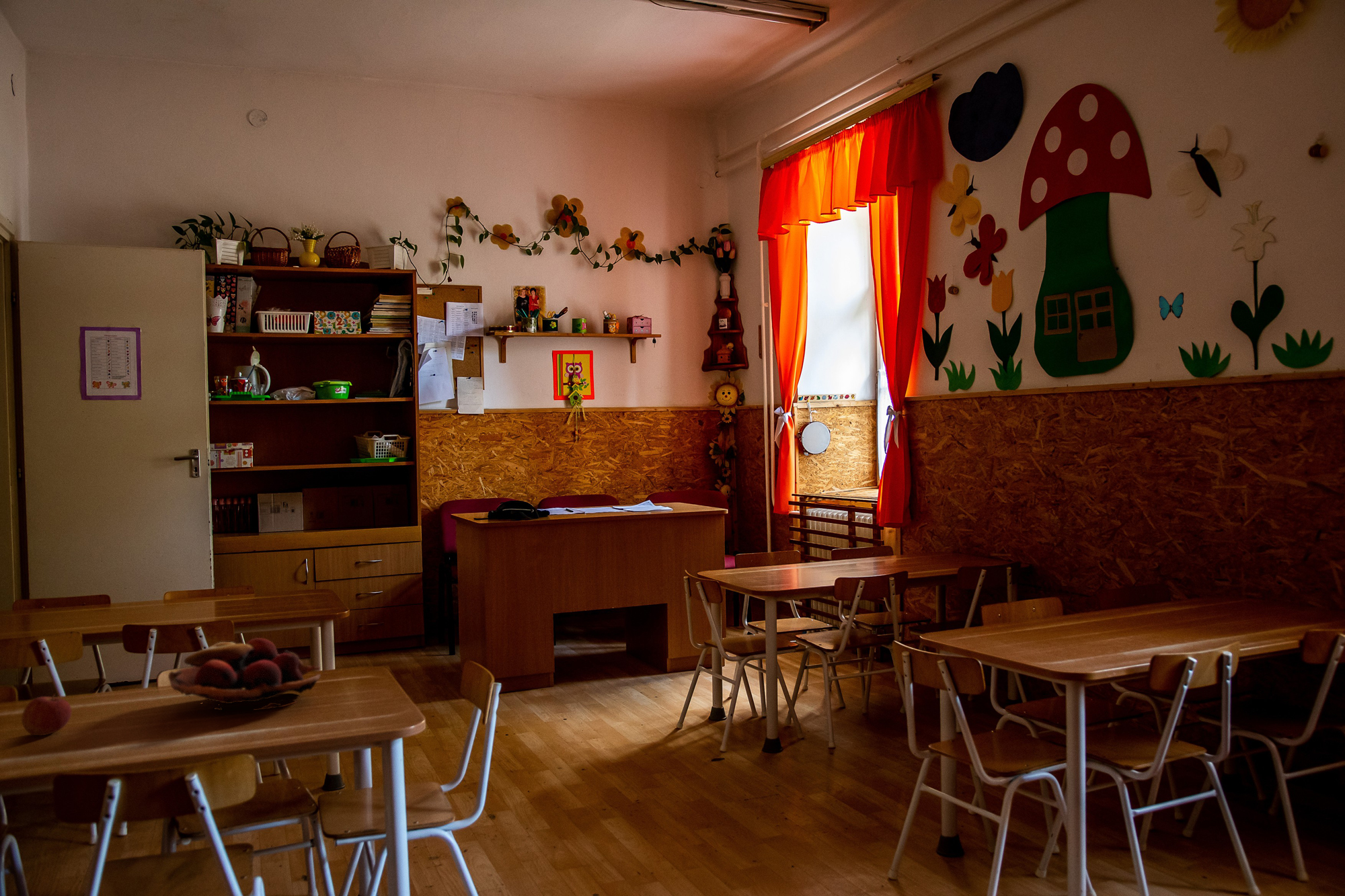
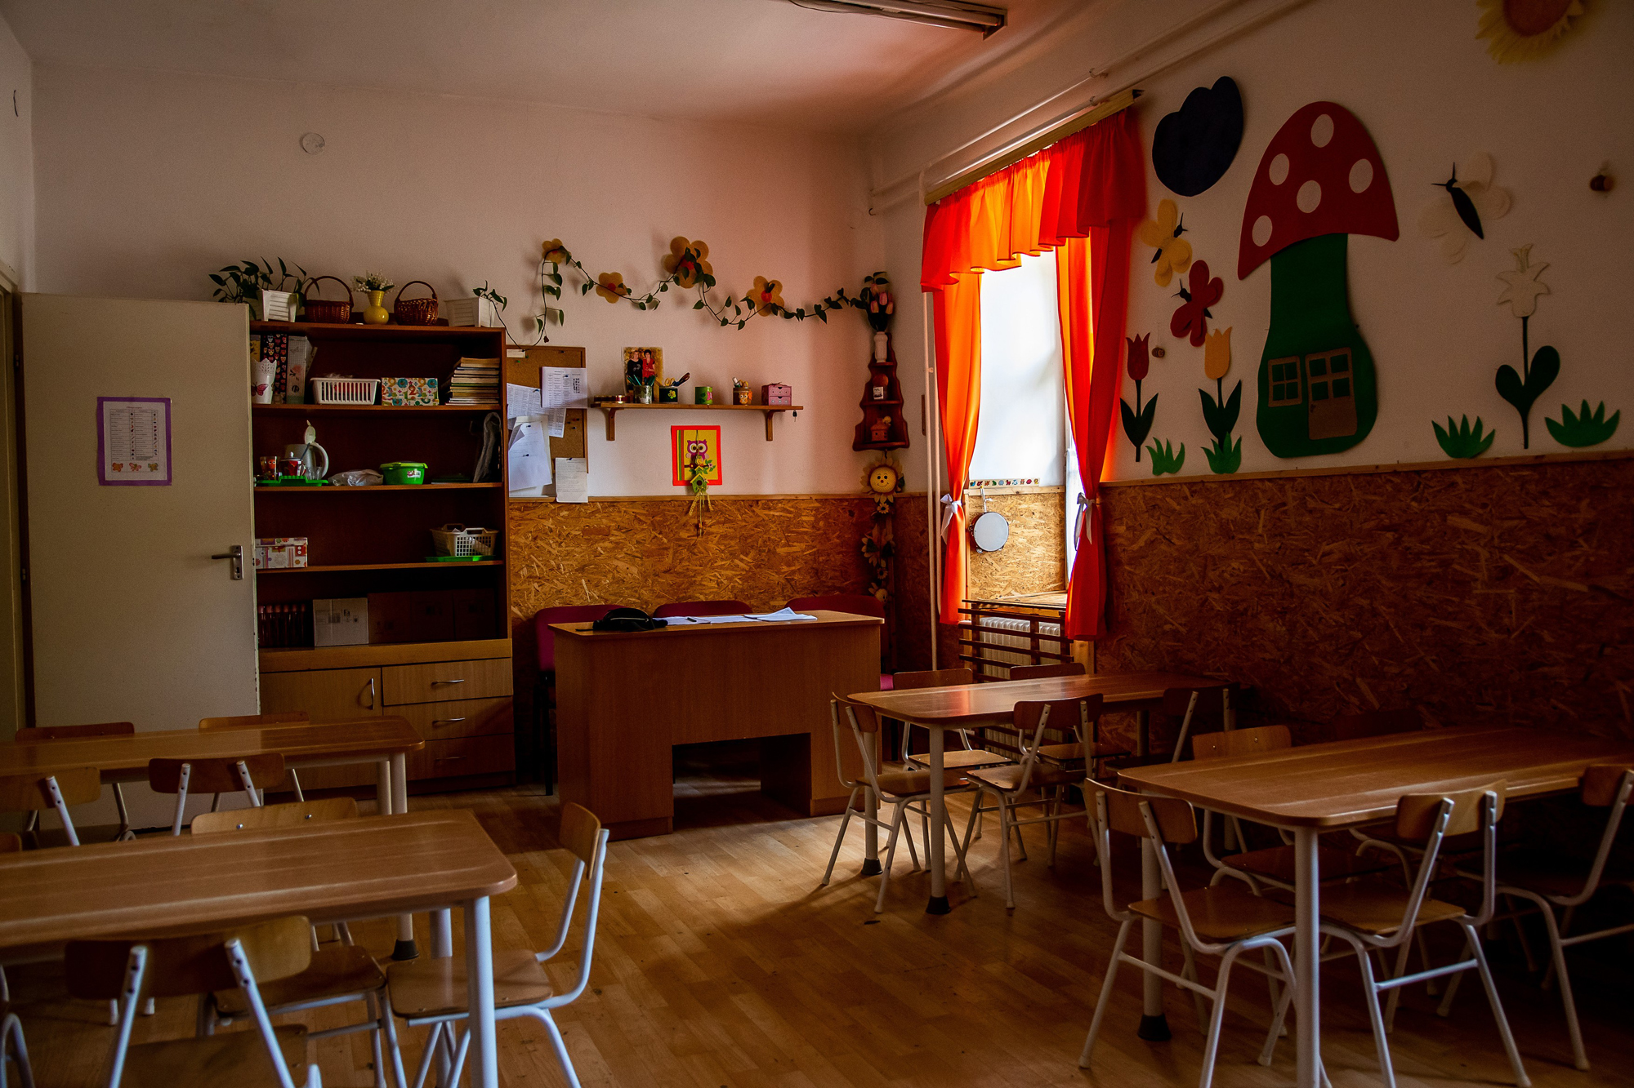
- decorative butterfly [1158,292,1184,321]
- fruit basket [167,637,321,712]
- apple [21,693,72,736]
